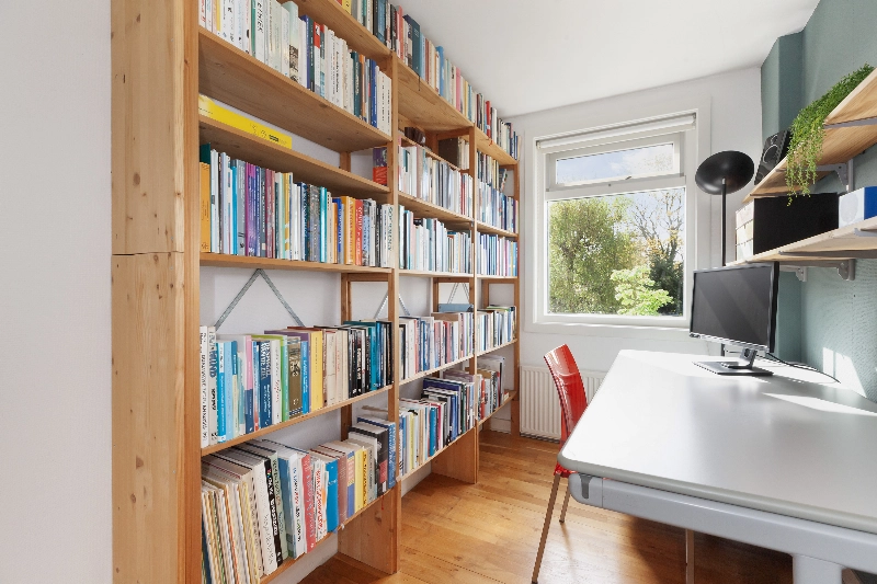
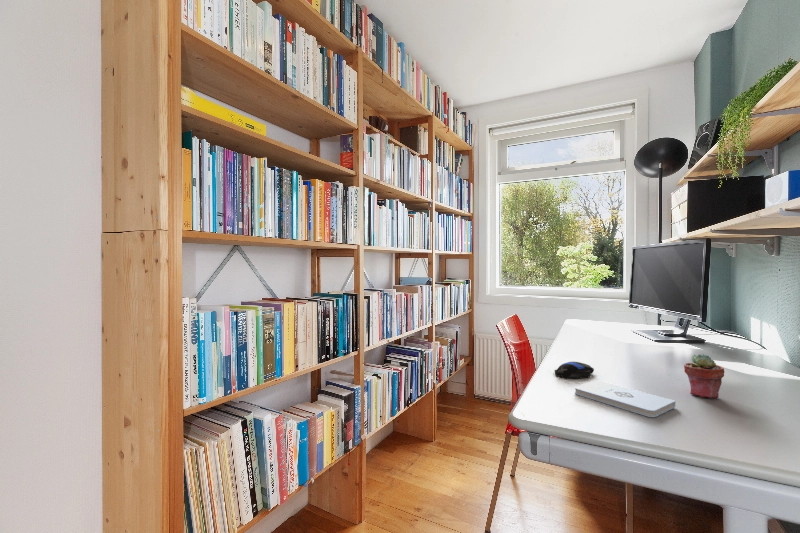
+ potted succulent [683,353,725,400]
+ computer mouse [554,361,595,380]
+ notepad [574,379,676,418]
